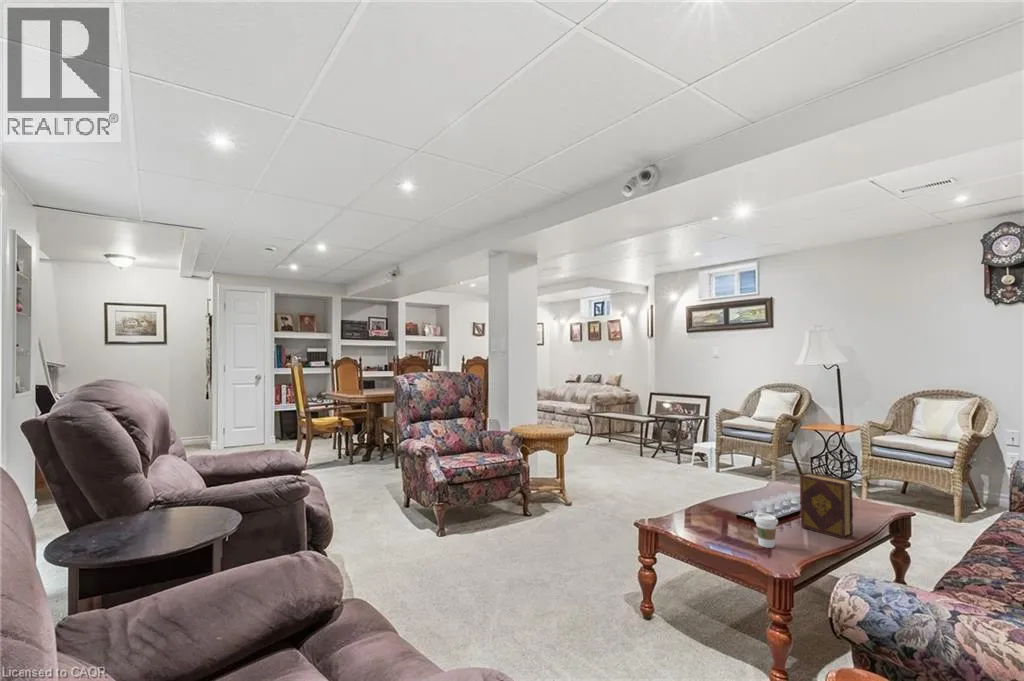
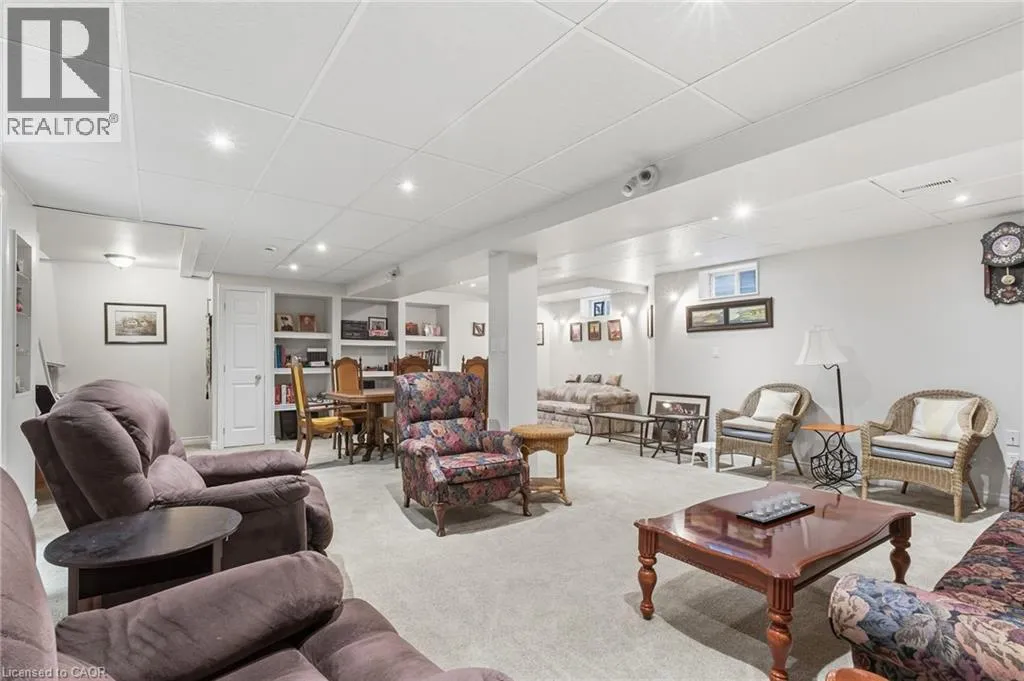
- diary [798,472,854,540]
- coffee cup [753,512,779,549]
